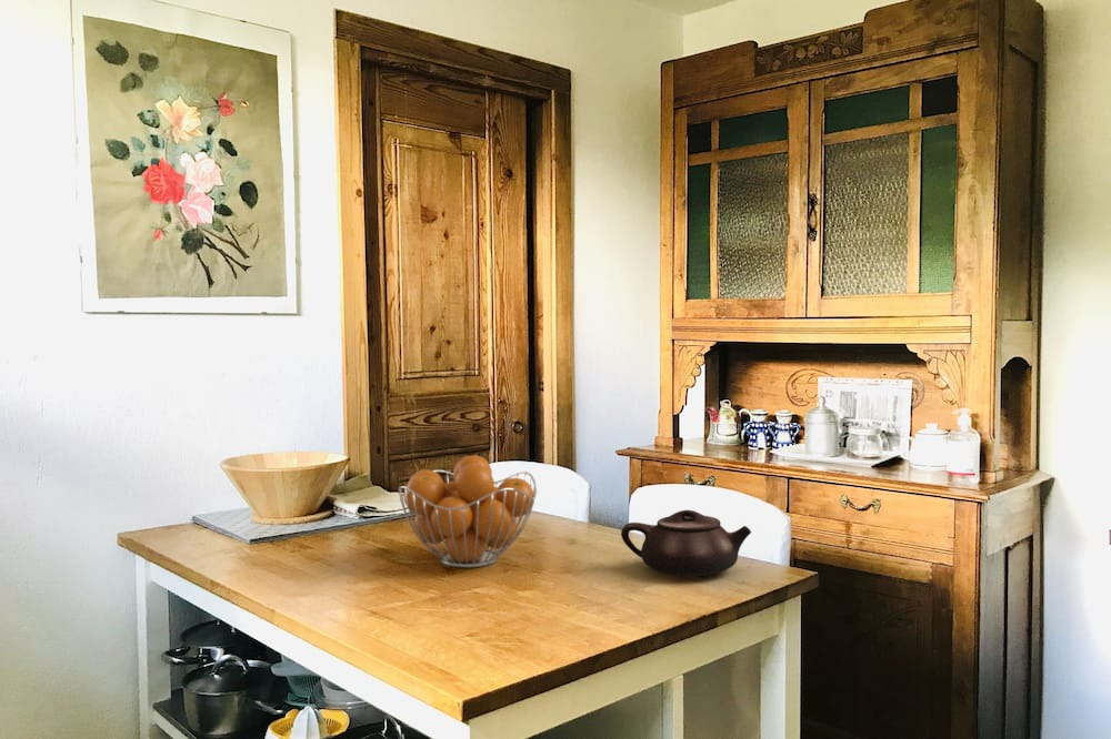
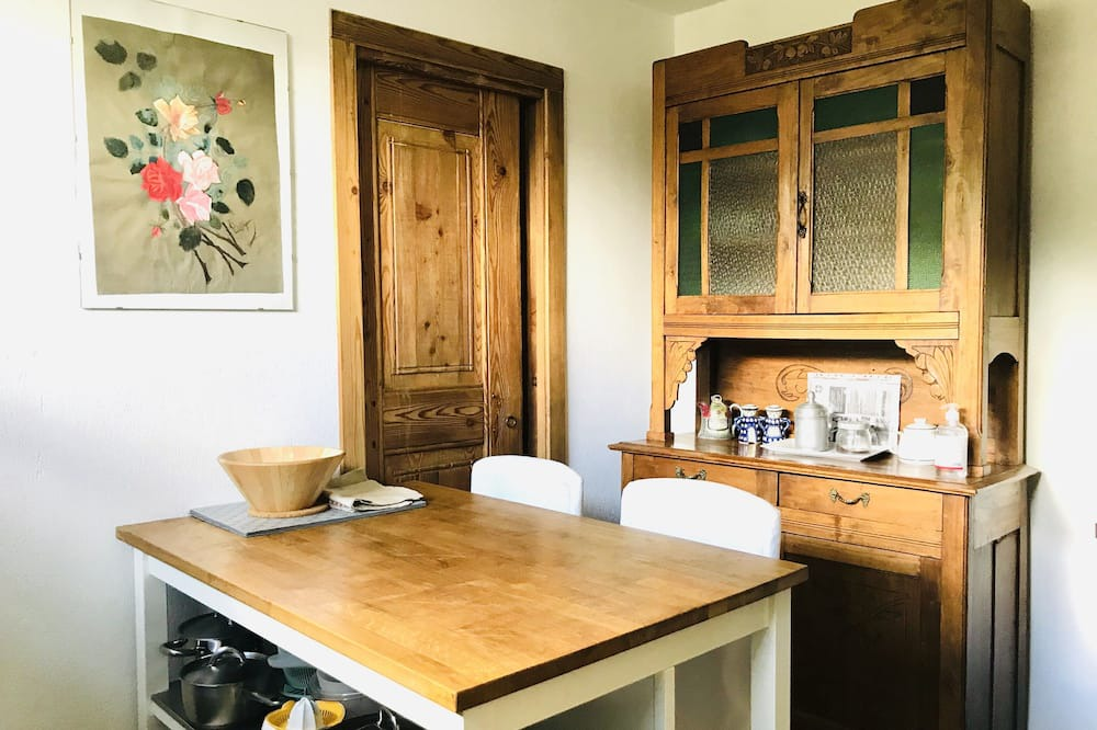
- fruit basket [398,454,538,569]
- teapot [620,509,752,579]
